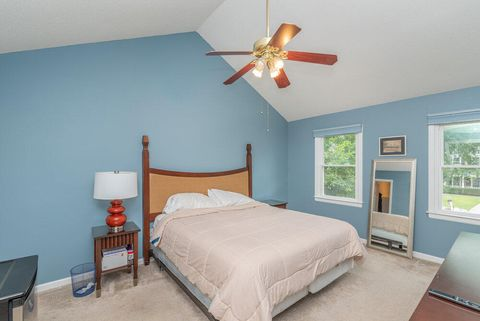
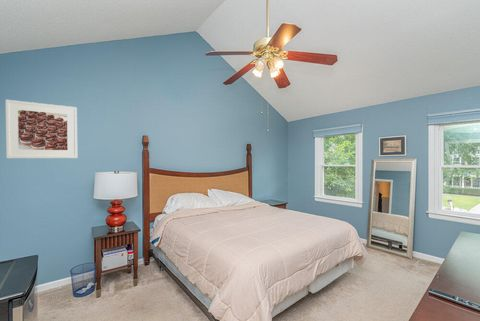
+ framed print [5,99,78,159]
